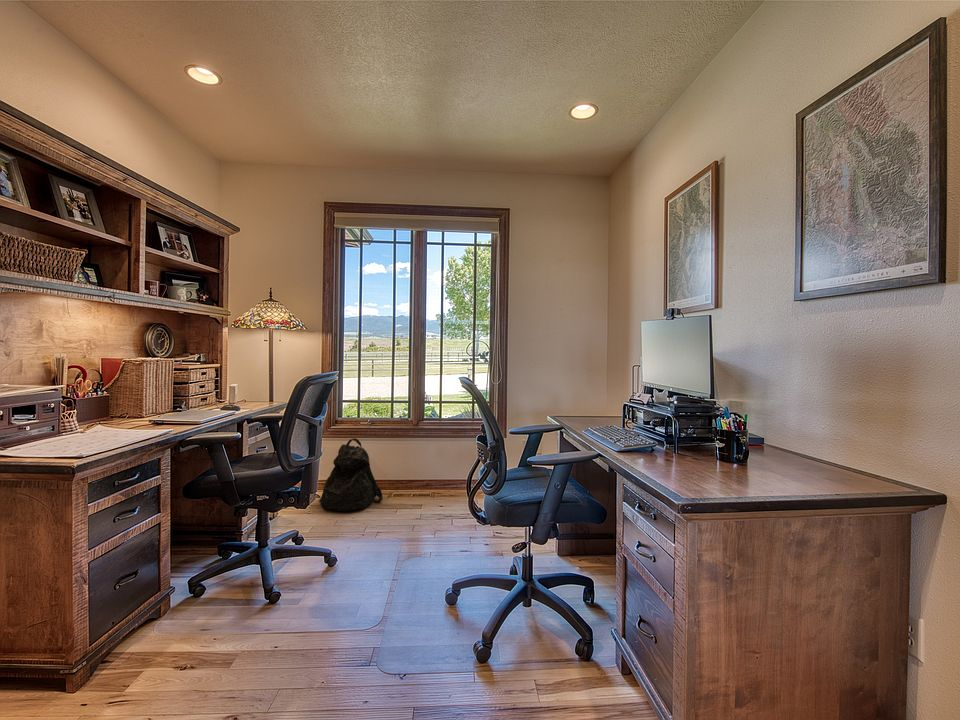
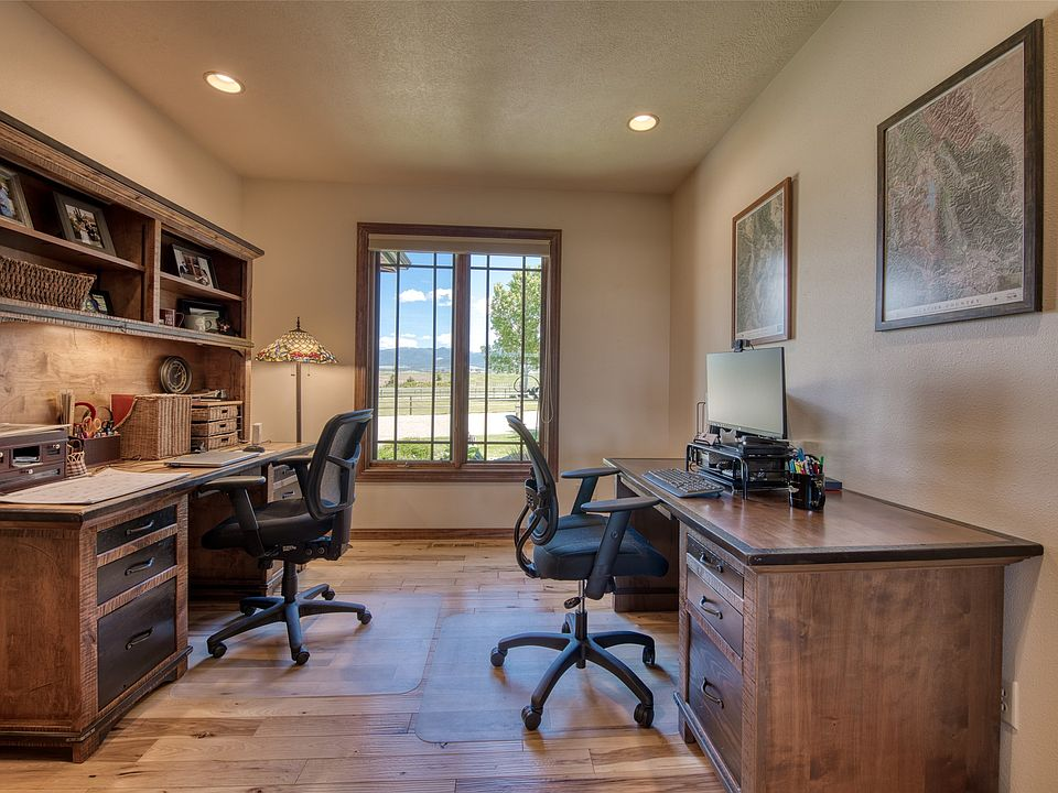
- backpack [318,437,384,512]
